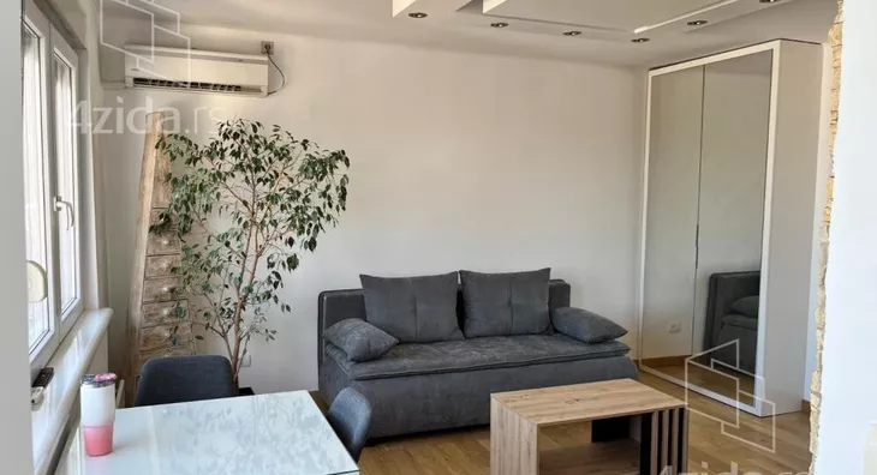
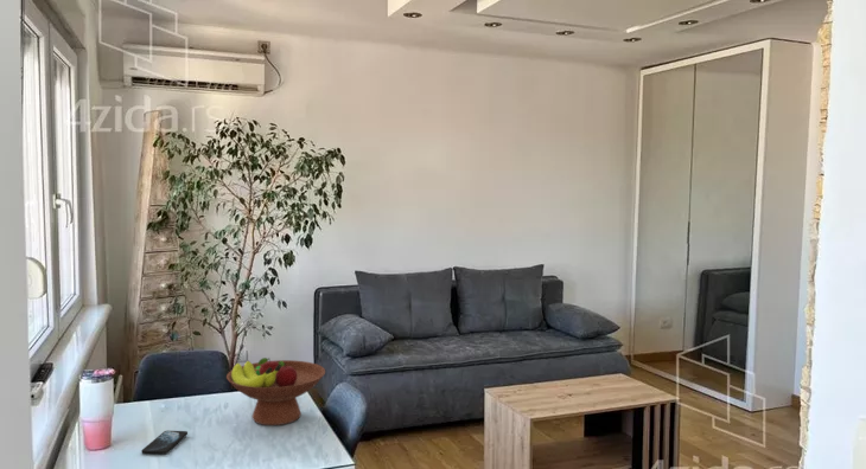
+ smartphone [140,430,189,455]
+ fruit bowl [225,356,326,426]
